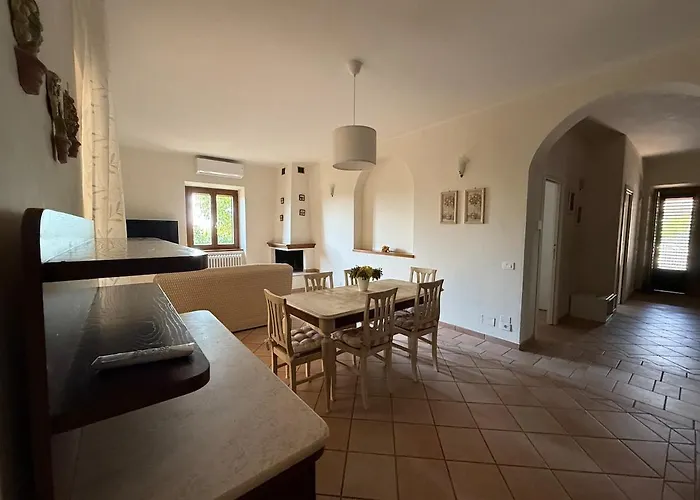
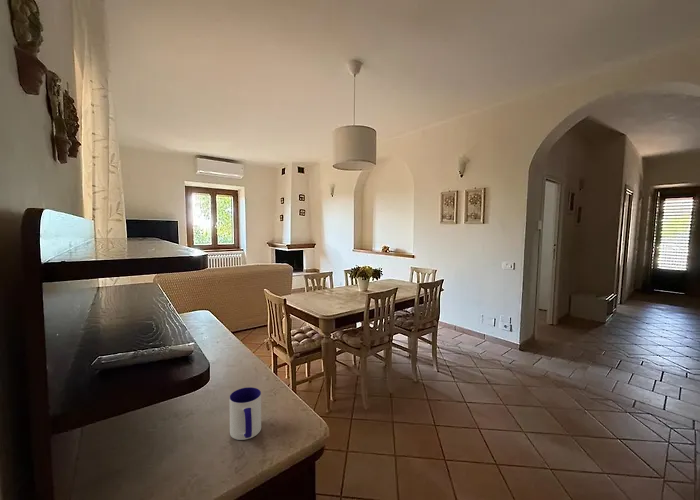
+ mug [228,386,262,441]
